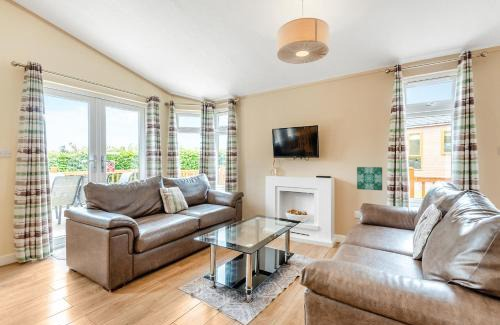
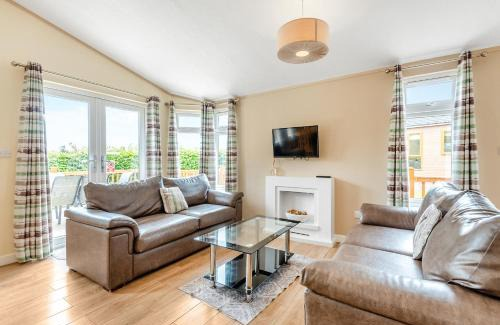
- wall art [356,166,383,191]
